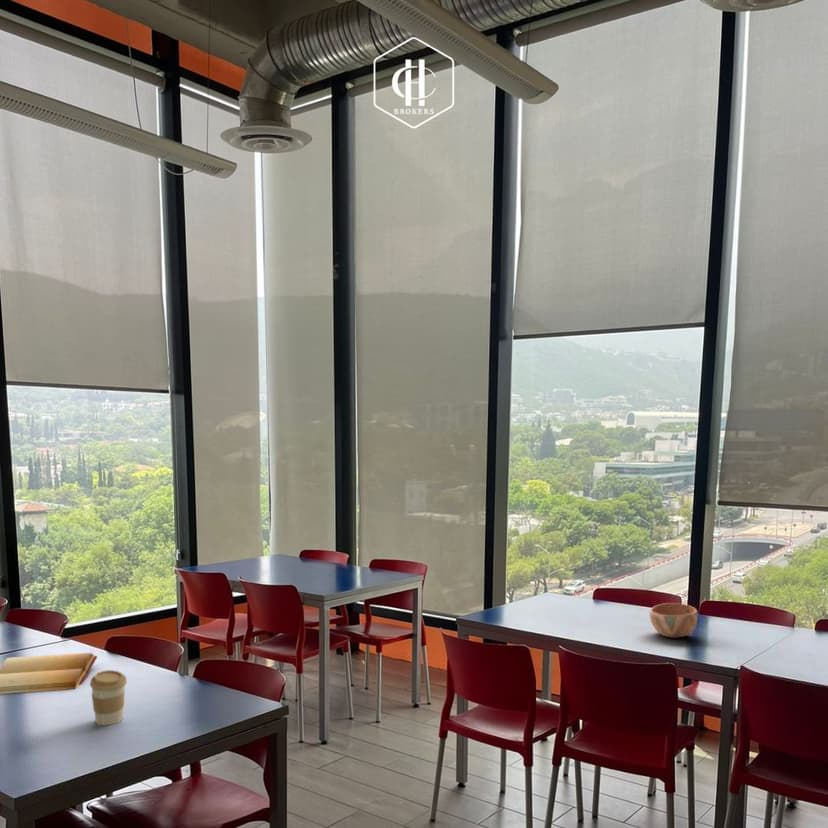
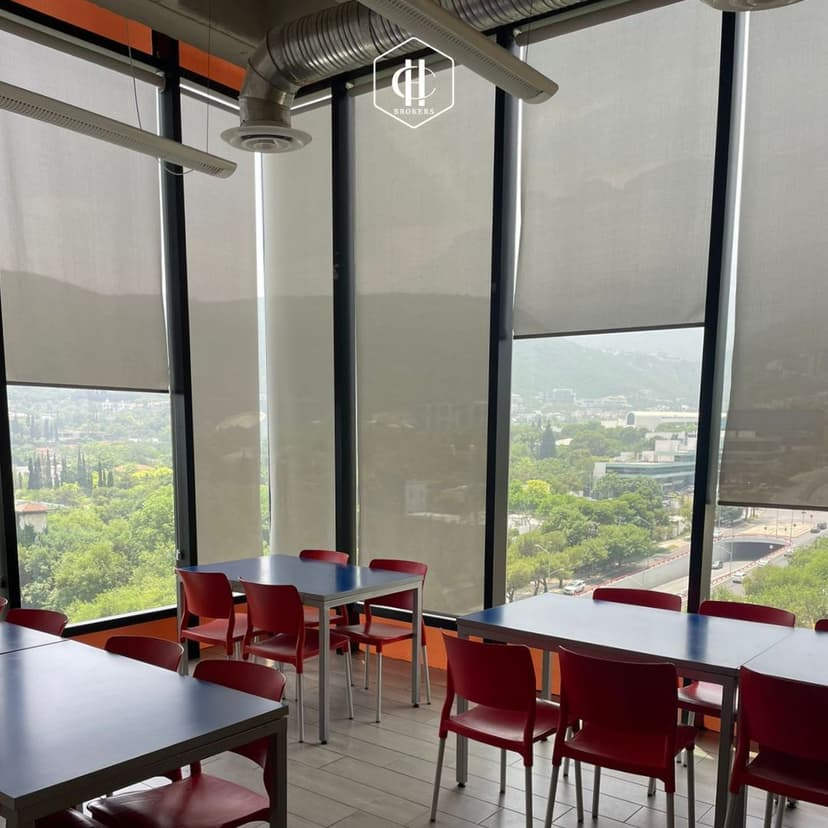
- bible [0,652,98,695]
- coffee cup [89,669,128,726]
- bowl [648,602,699,639]
